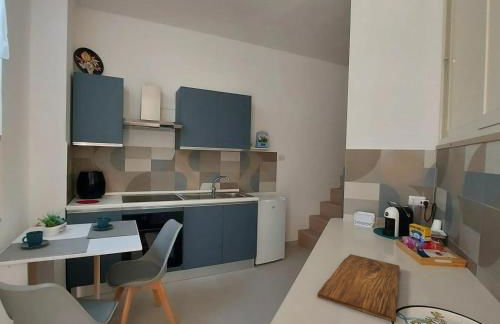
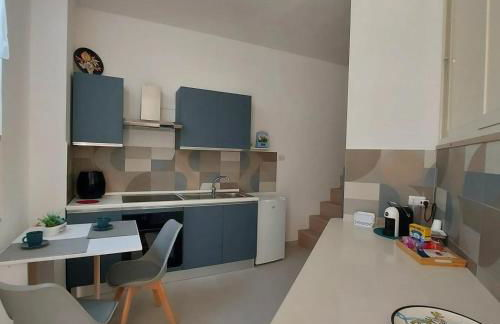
- cutting board [316,253,401,323]
